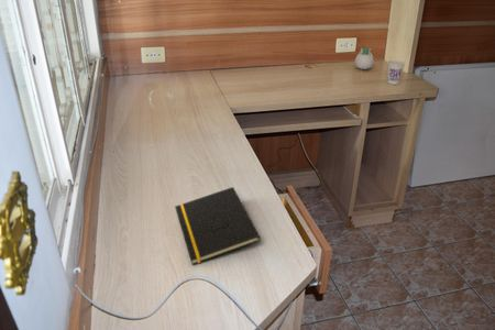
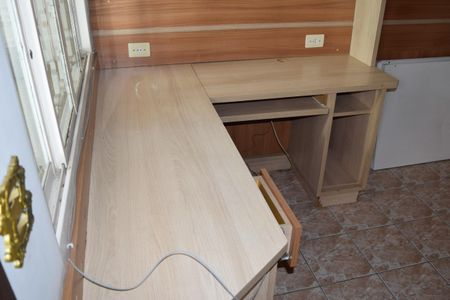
- cup [386,59,406,86]
- succulent planter [354,46,375,70]
- notepad [174,186,262,266]
